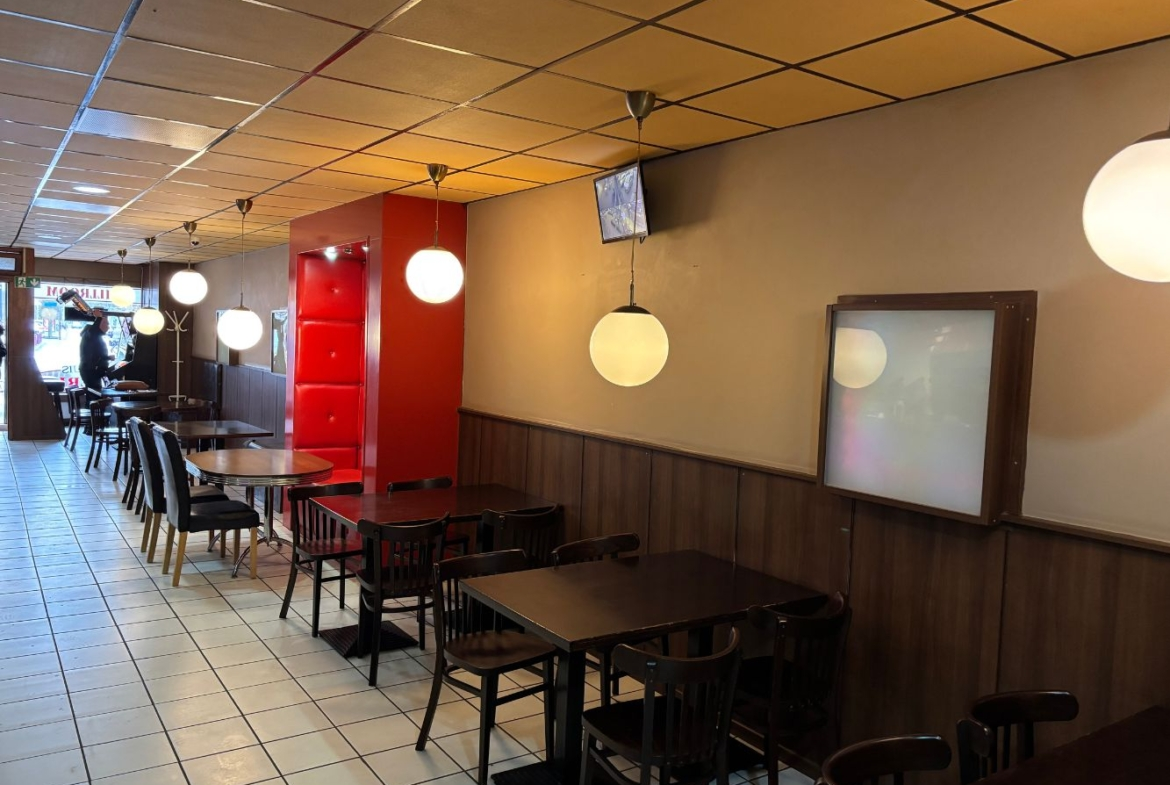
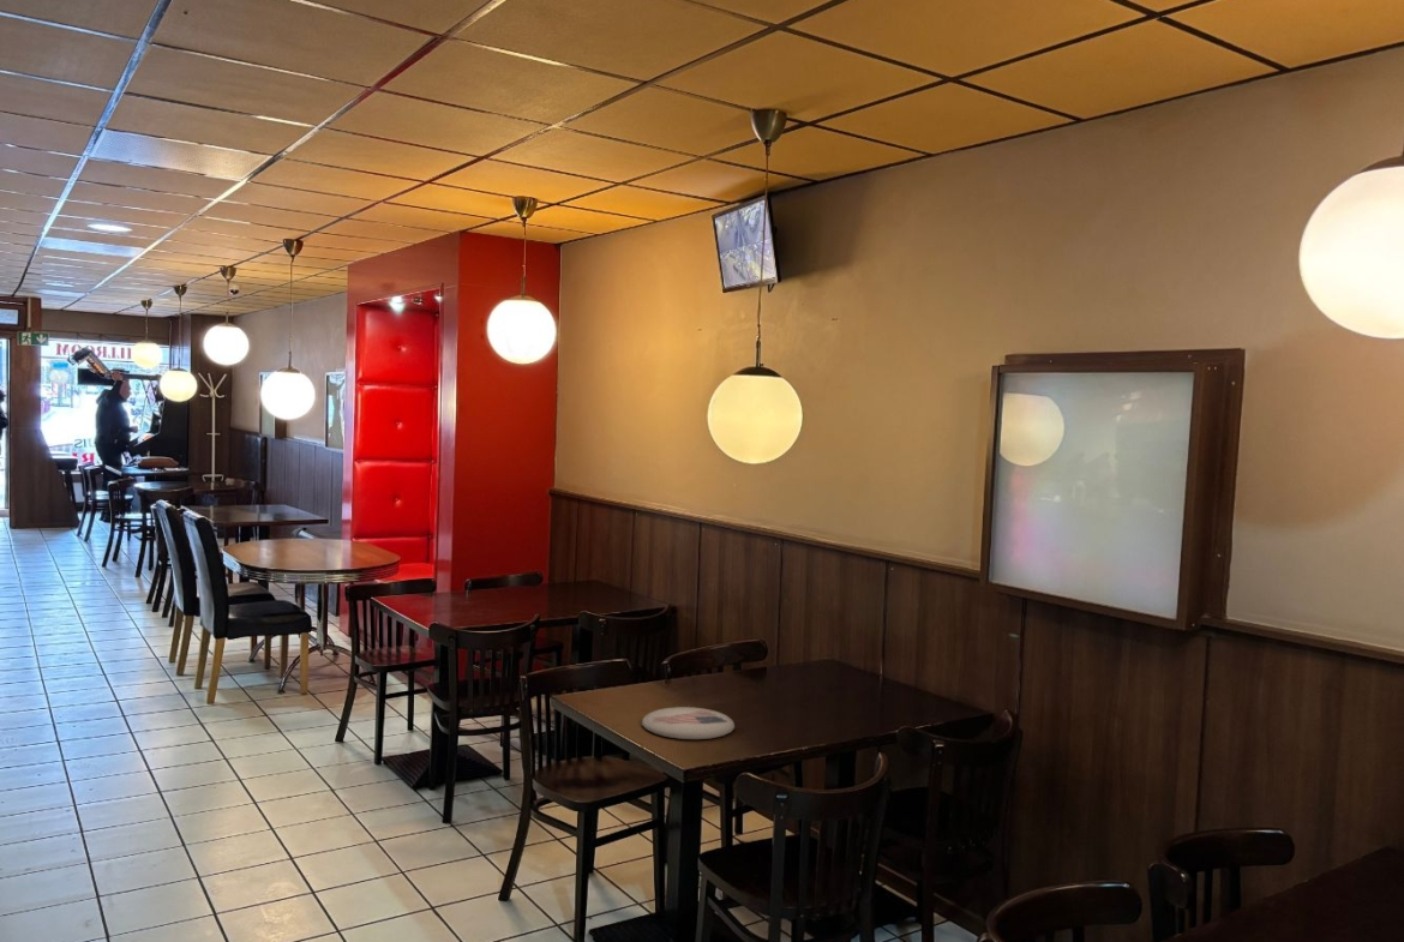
+ plate [641,706,736,740]
